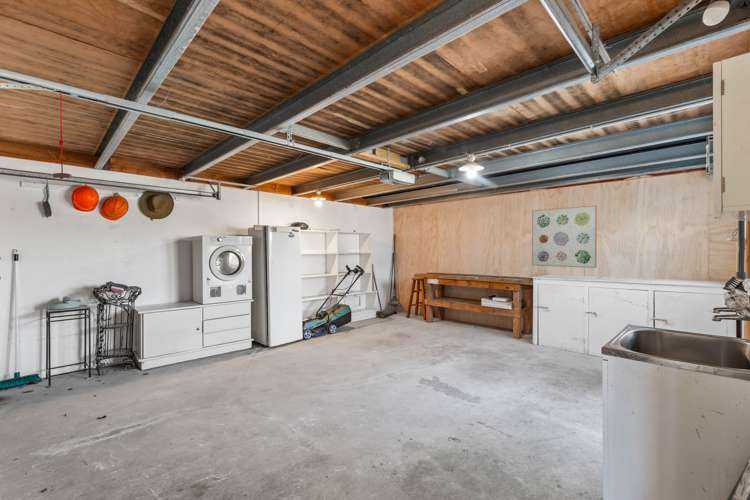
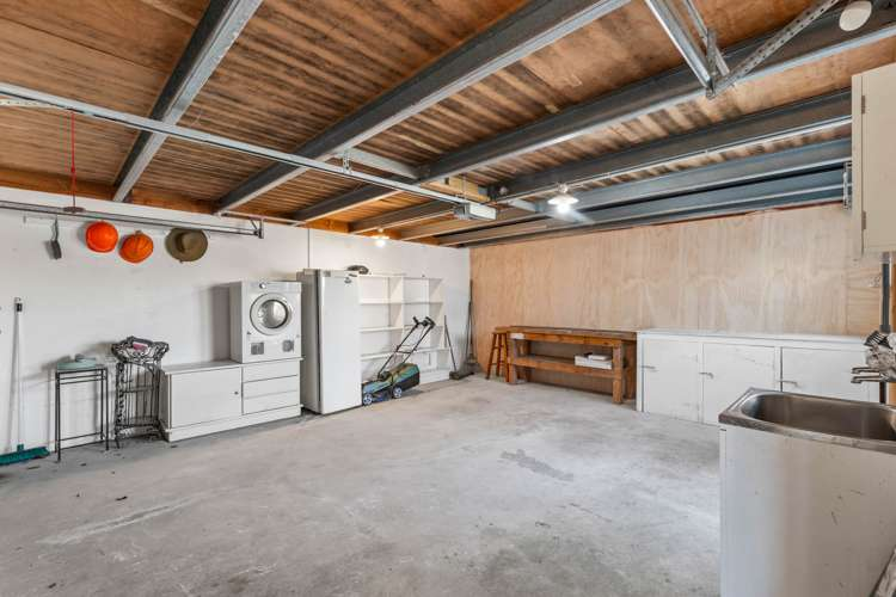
- wall art [531,204,598,269]
